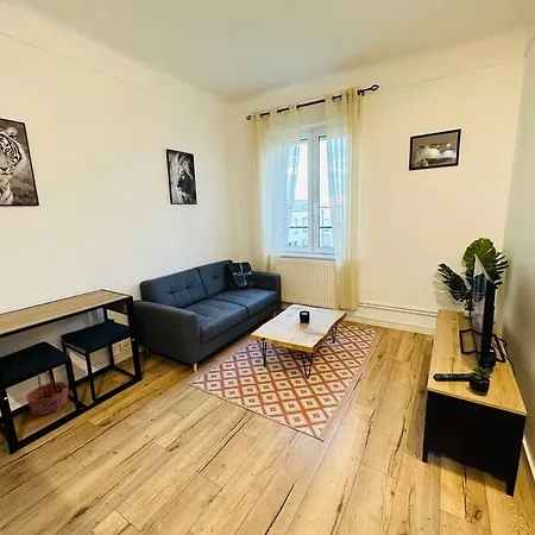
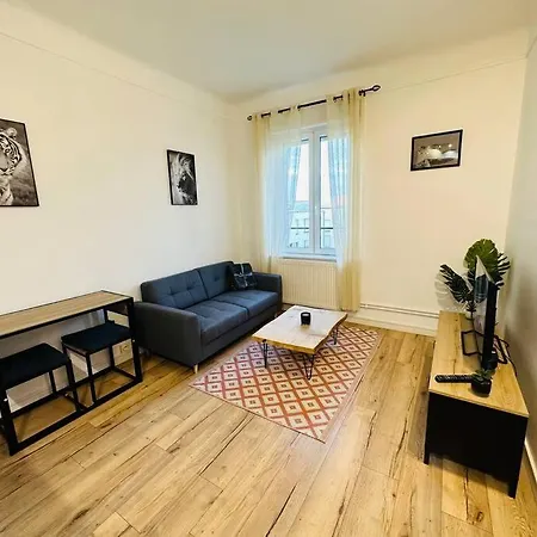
- basket [25,371,70,416]
